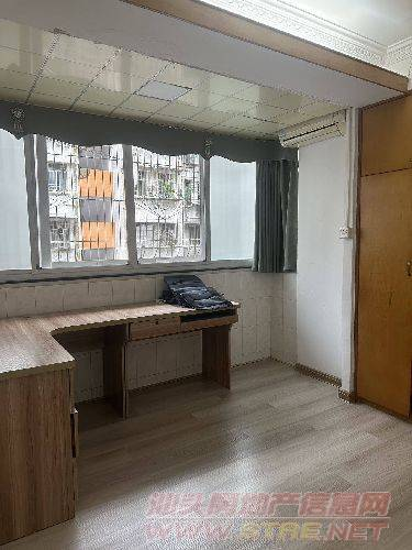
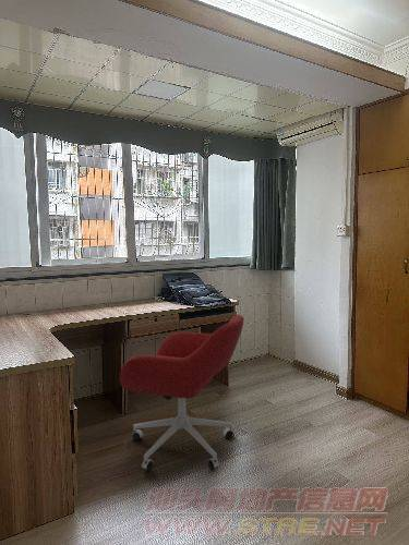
+ office chair [119,314,244,472]
